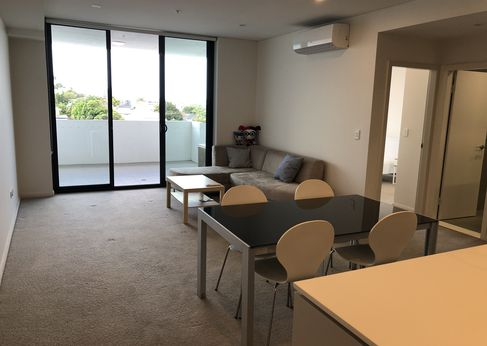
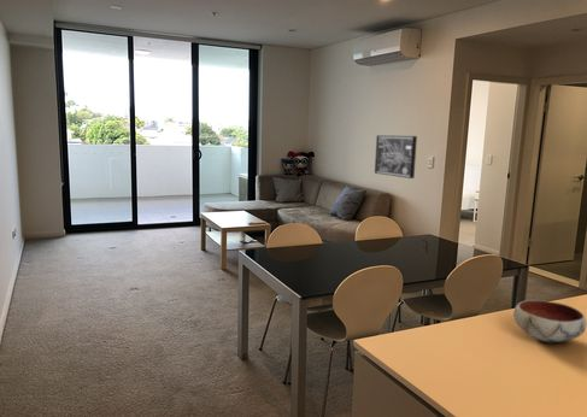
+ wall art [374,134,418,180]
+ bowl [512,299,587,343]
